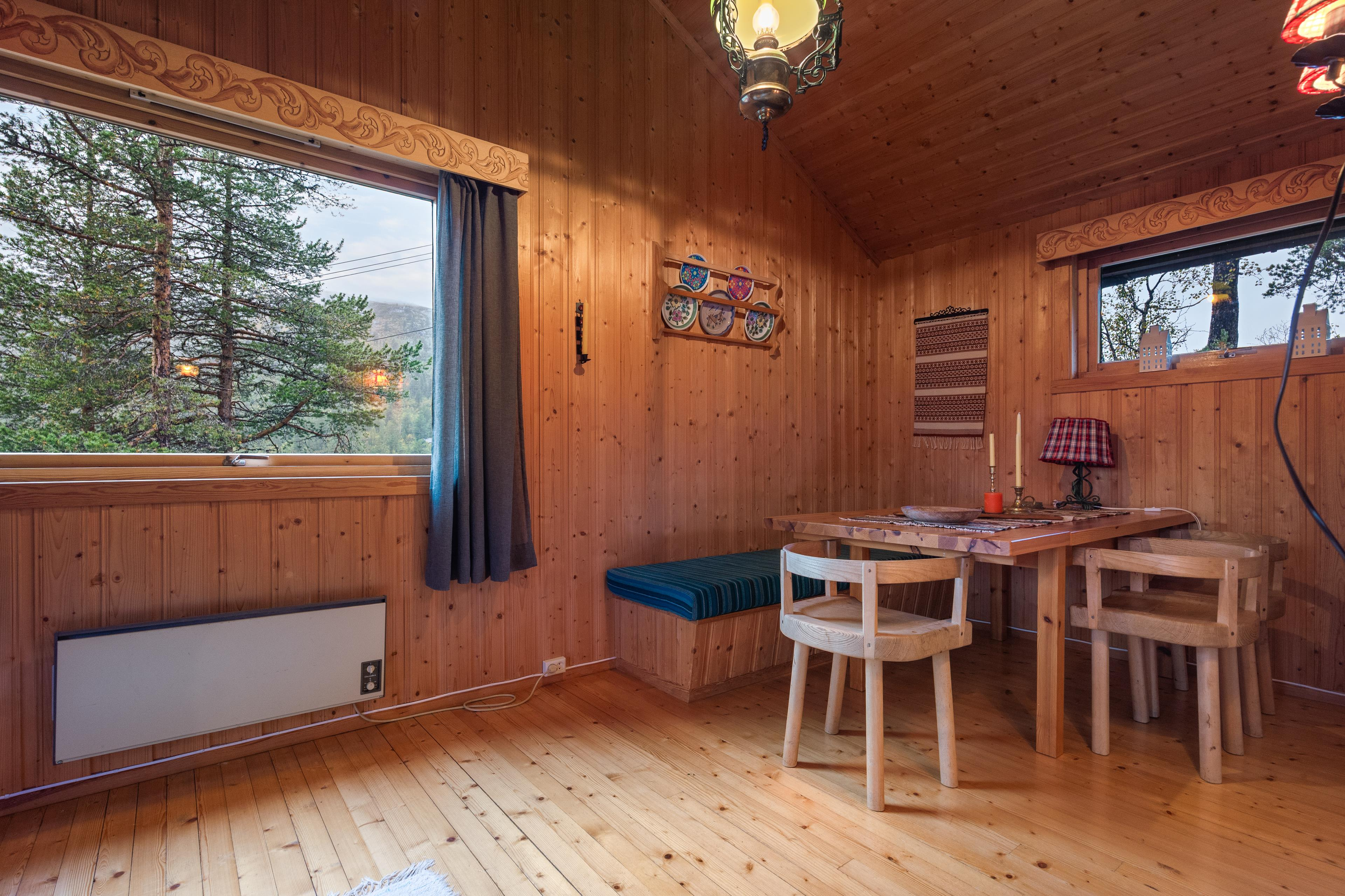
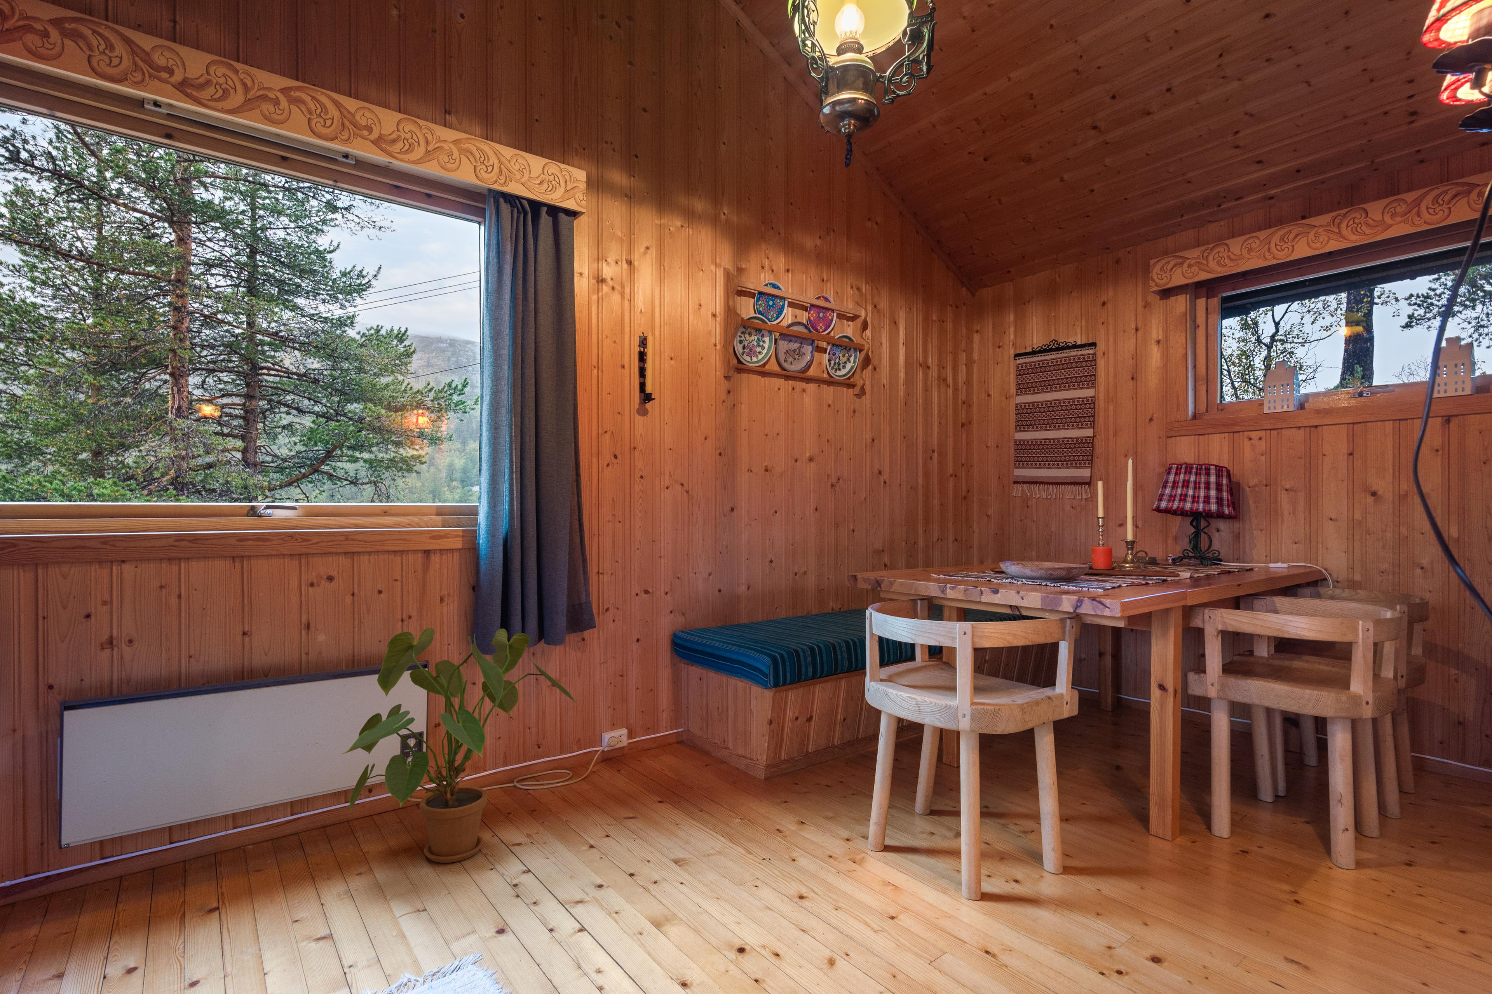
+ house plant [342,627,581,863]
